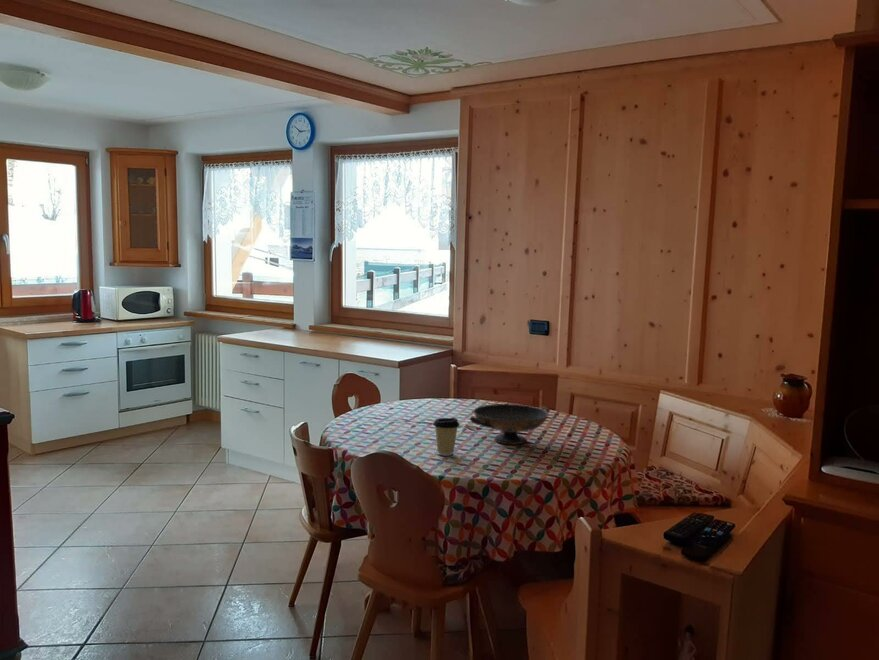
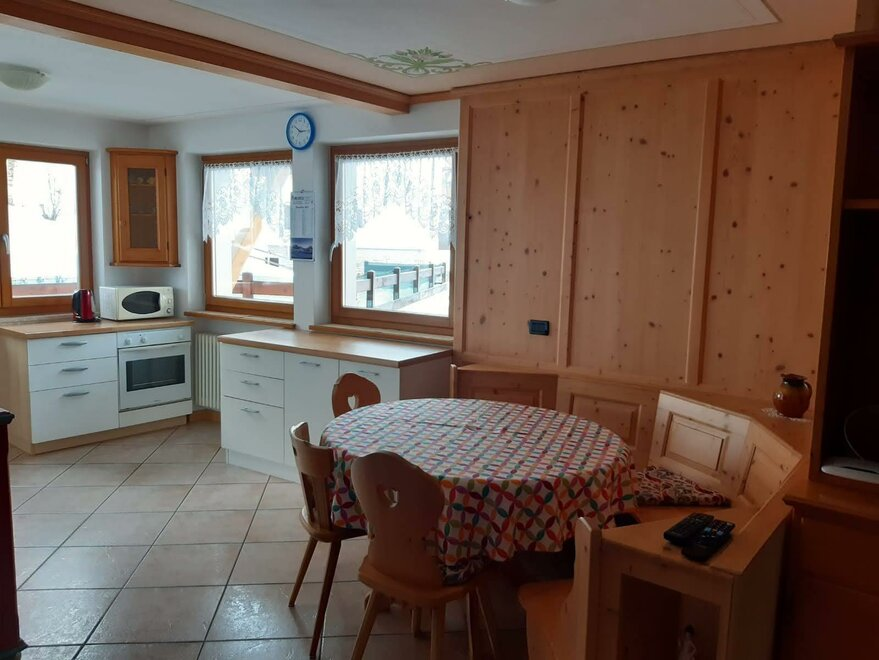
- decorative bowl [469,403,550,445]
- coffee cup [432,417,461,457]
